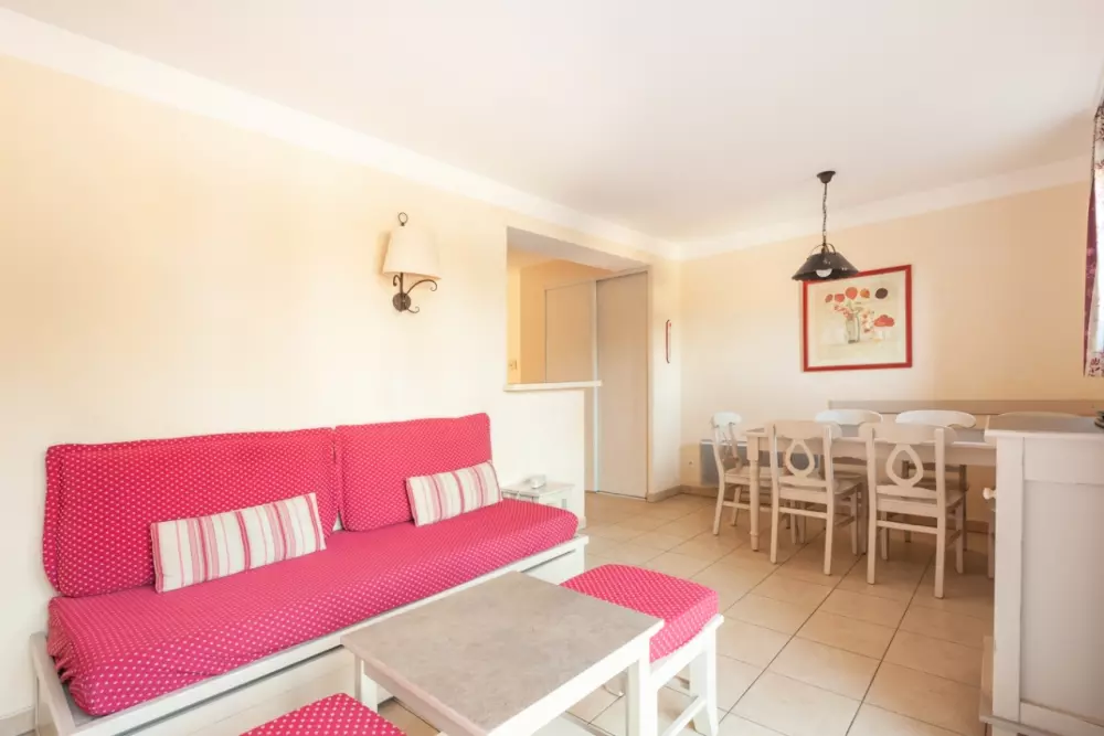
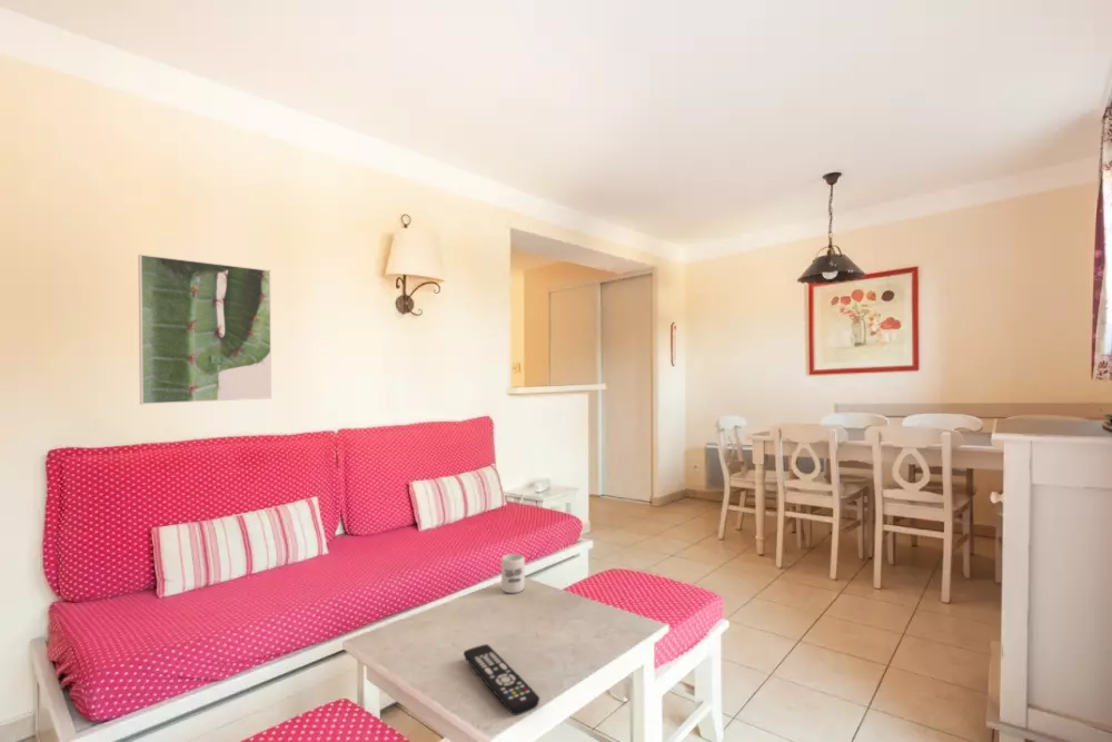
+ cup [500,553,526,594]
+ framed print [137,254,272,406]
+ remote control [463,643,540,716]
